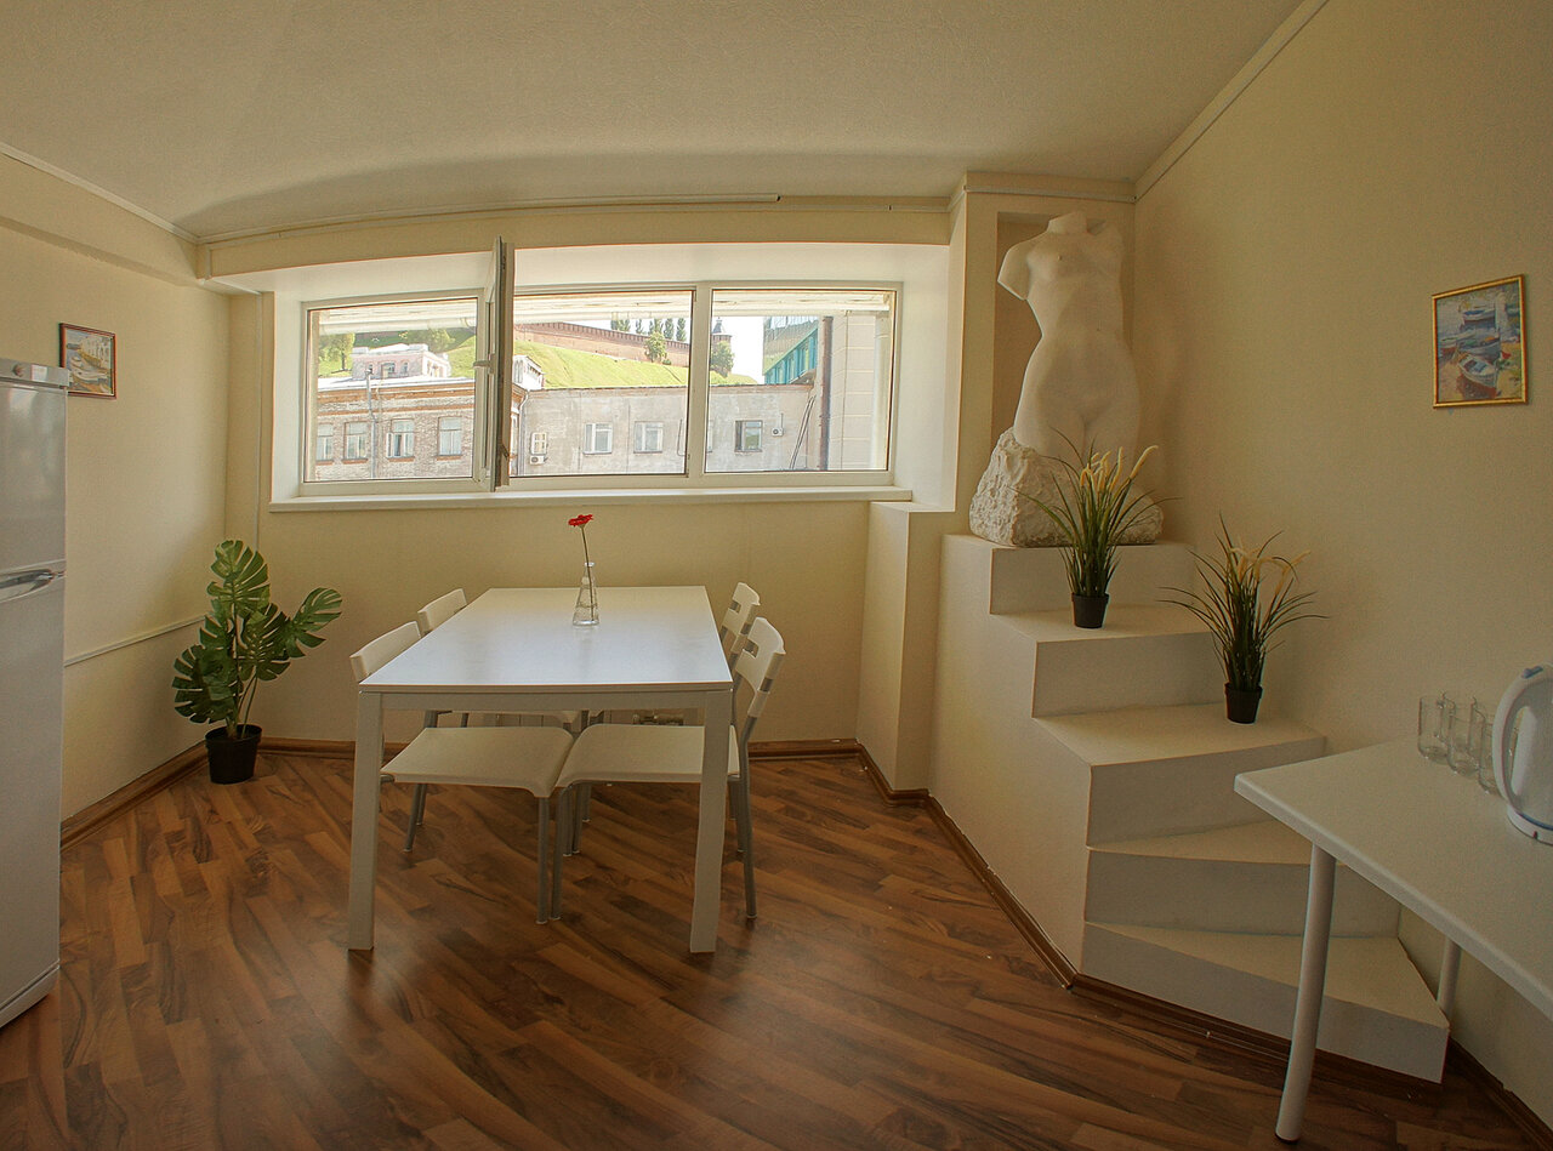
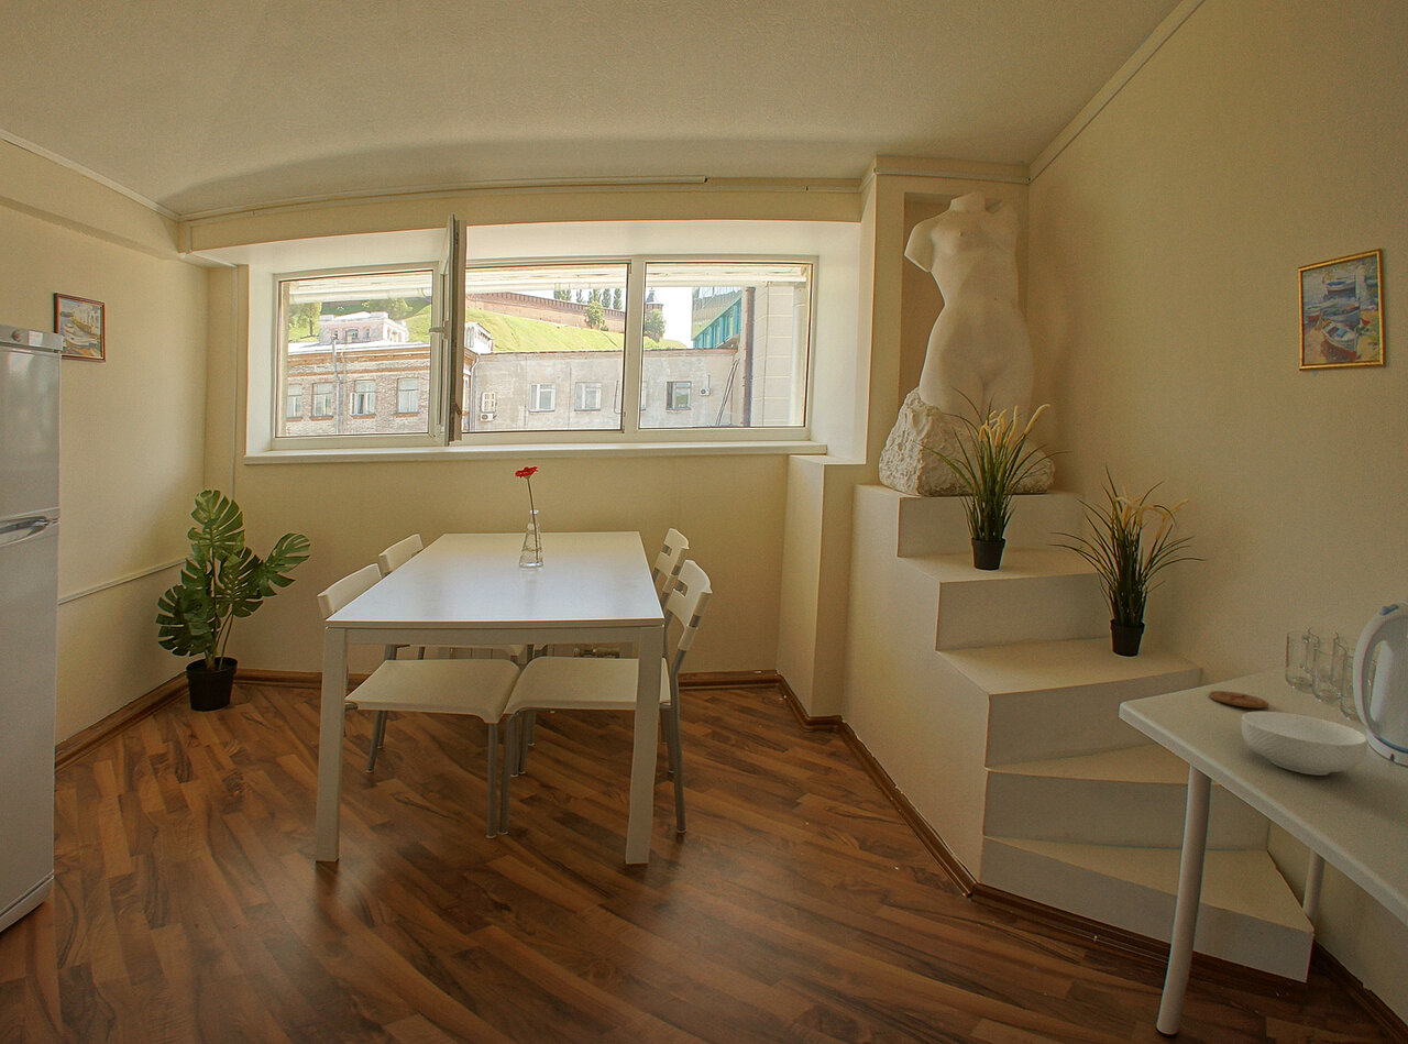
+ coaster [1208,690,1269,710]
+ cereal bowl [1241,711,1368,777]
